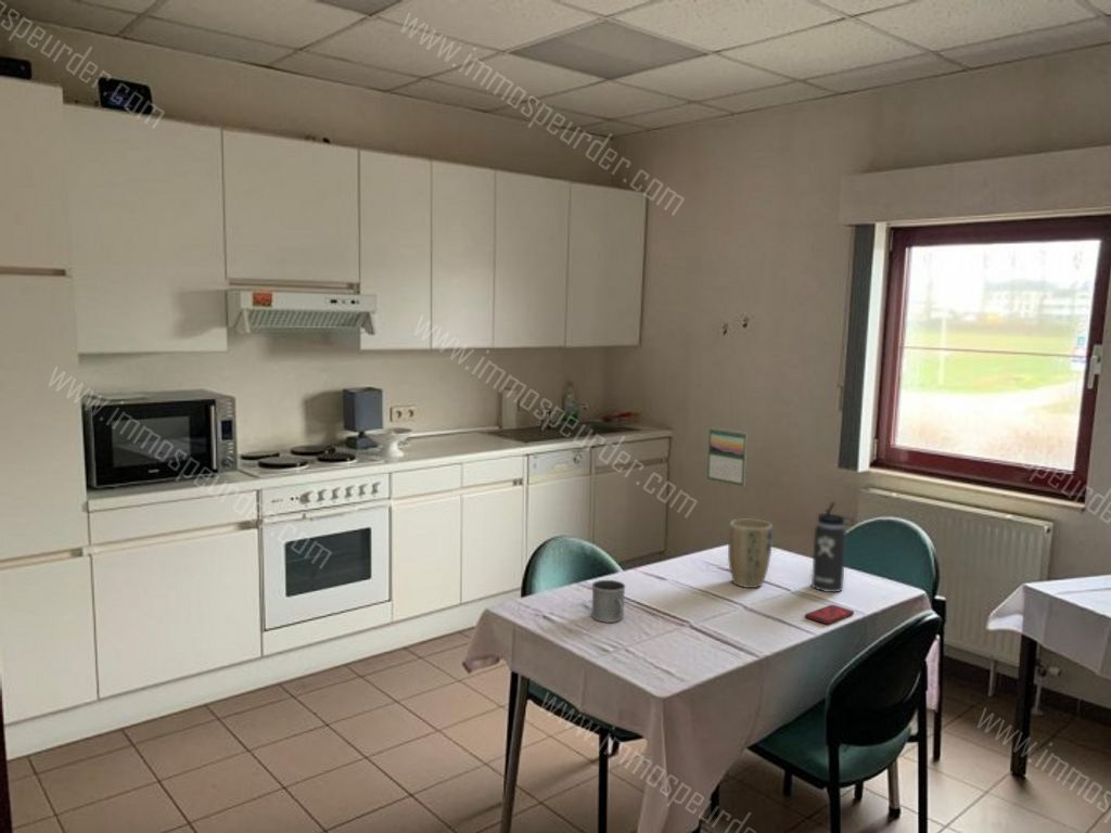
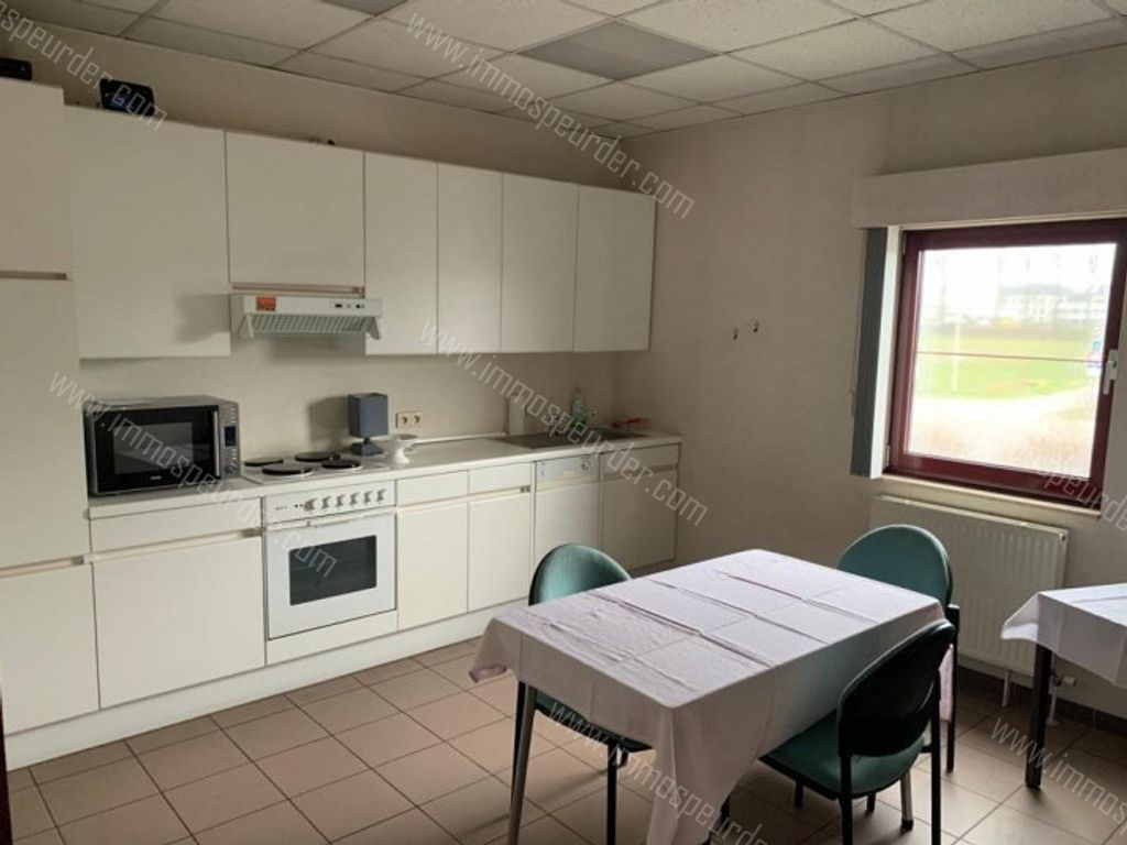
- calendar [706,426,748,487]
- smartphone [804,604,855,625]
- plant pot [727,518,774,589]
- thermos bottle [810,501,855,593]
- mug [590,579,627,624]
